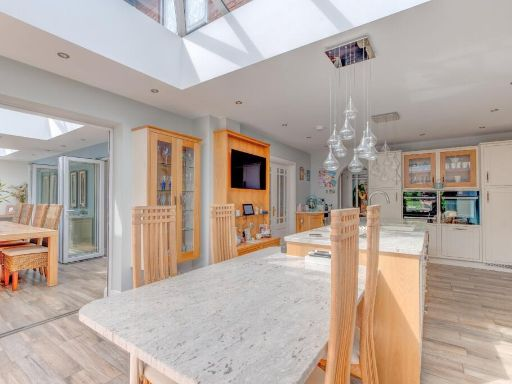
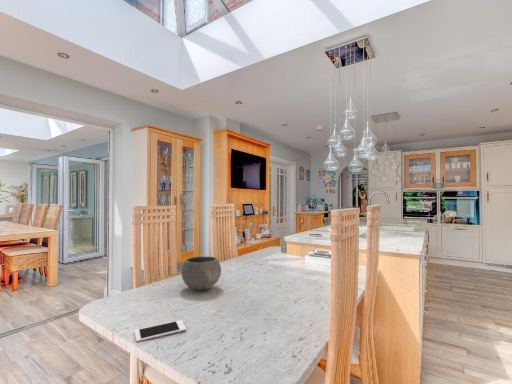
+ bowl [180,256,222,291]
+ cell phone [134,319,187,343]
